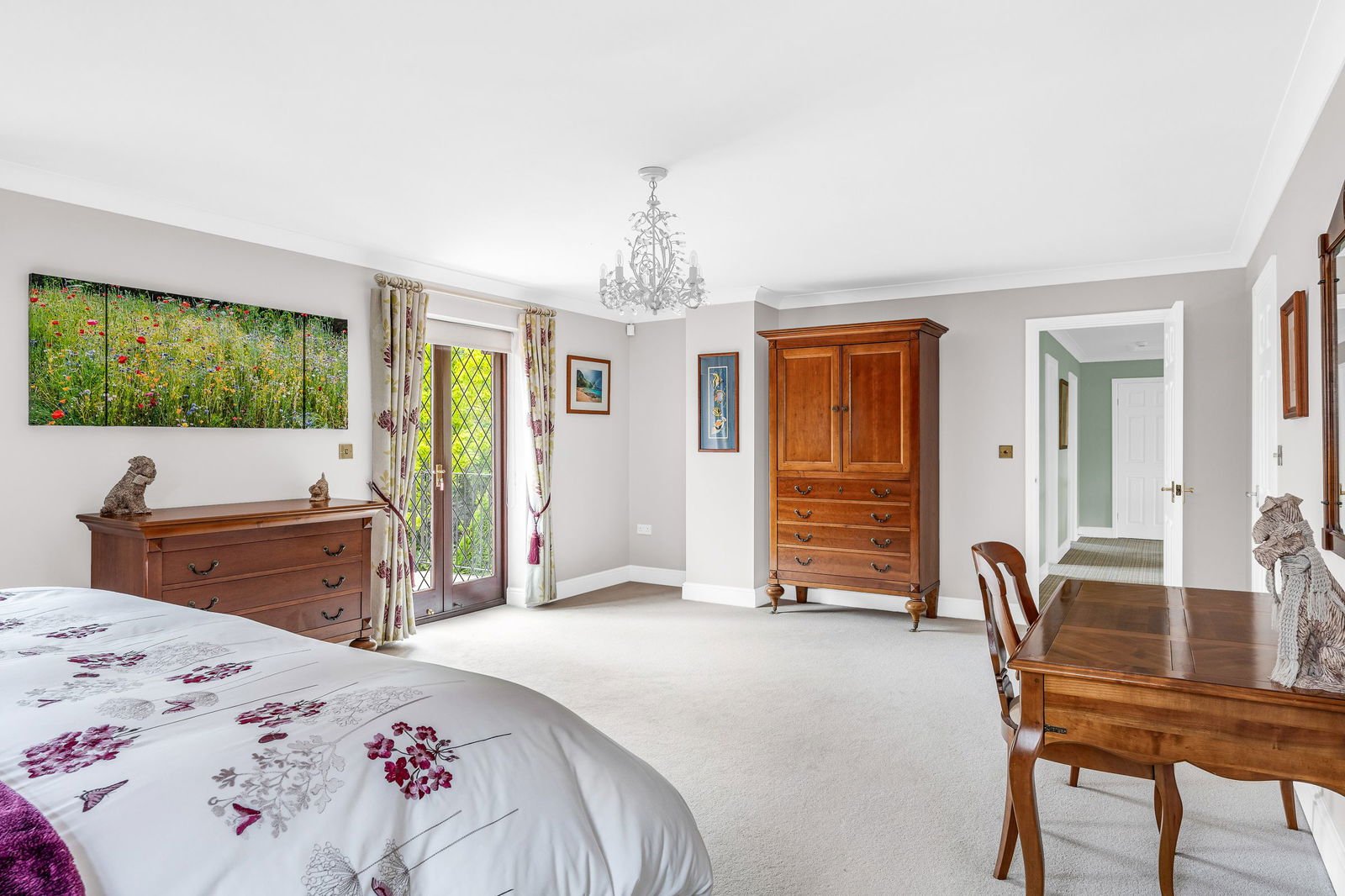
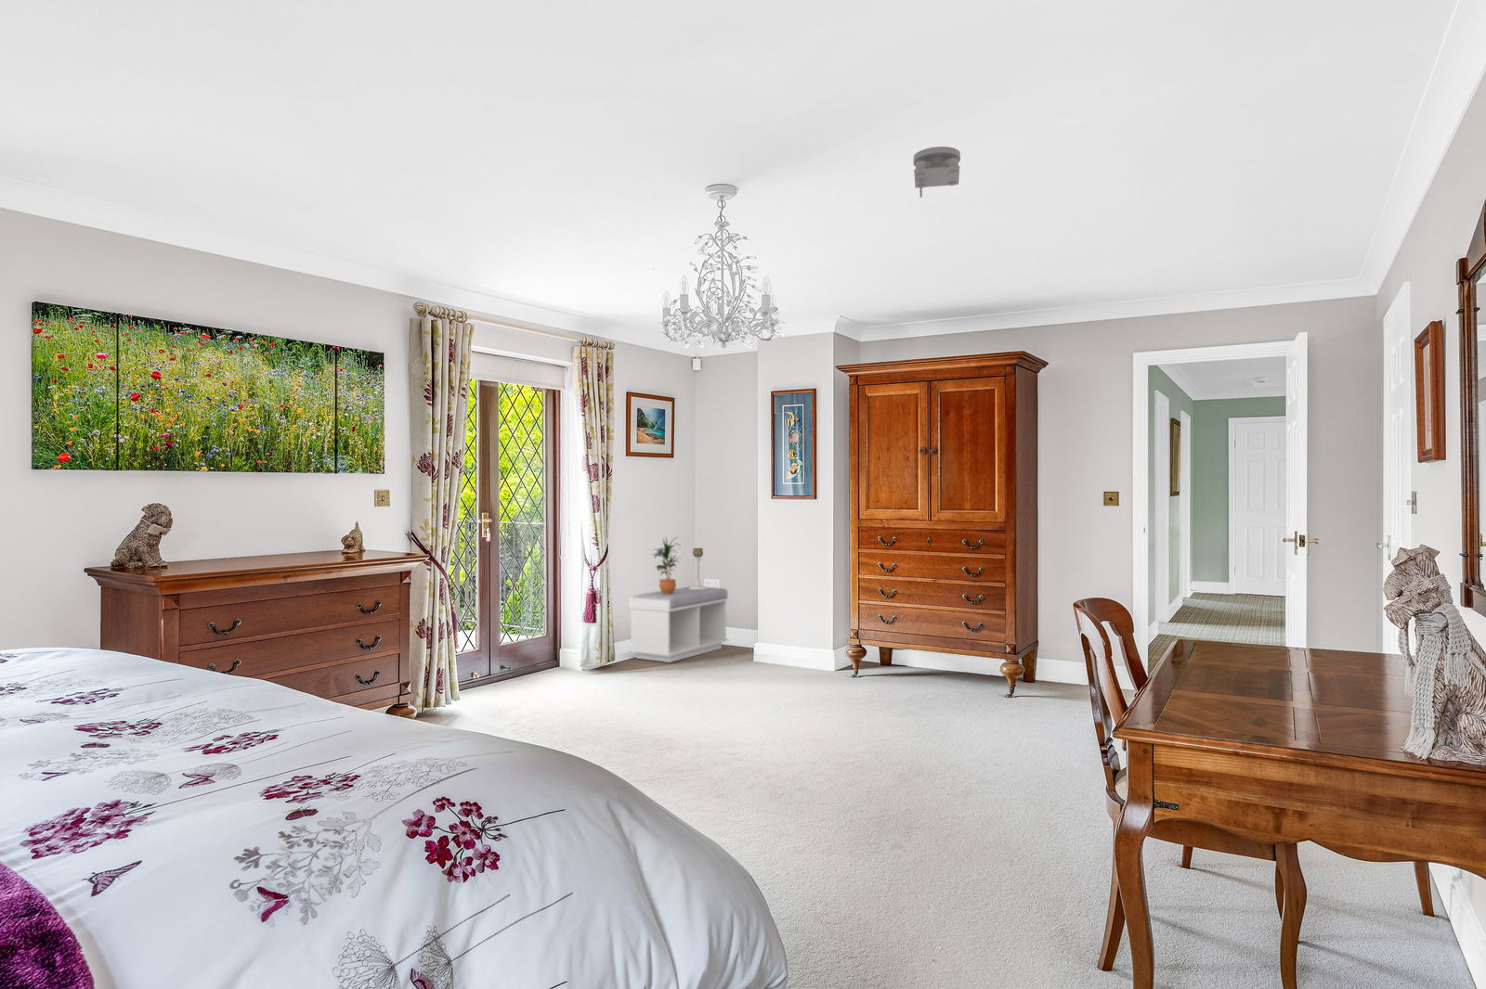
+ candle holder [691,547,707,589]
+ smoke detector [911,146,961,199]
+ bench [629,585,729,663]
+ potted plant [652,536,683,594]
